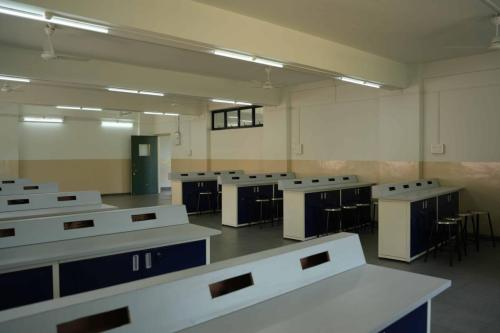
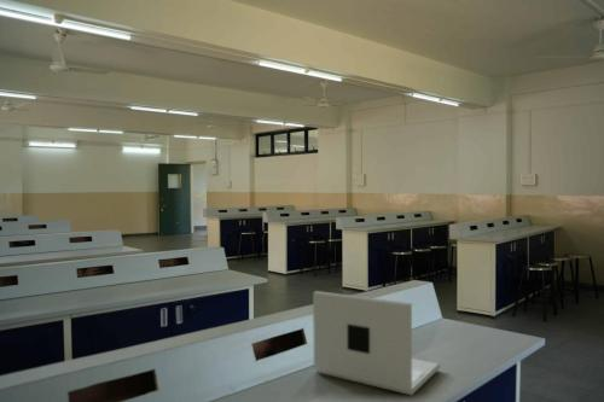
+ laptop [312,290,441,396]
